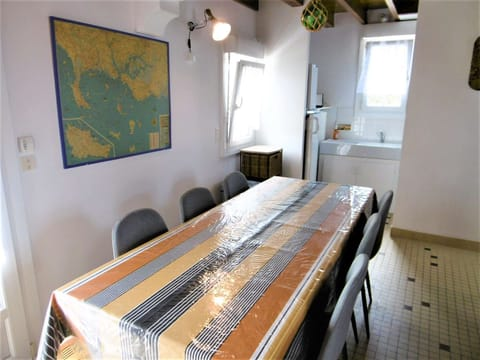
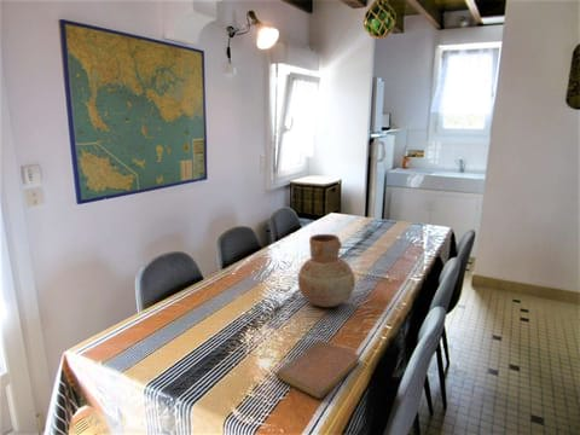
+ vase [297,233,356,308]
+ notebook [274,338,361,400]
